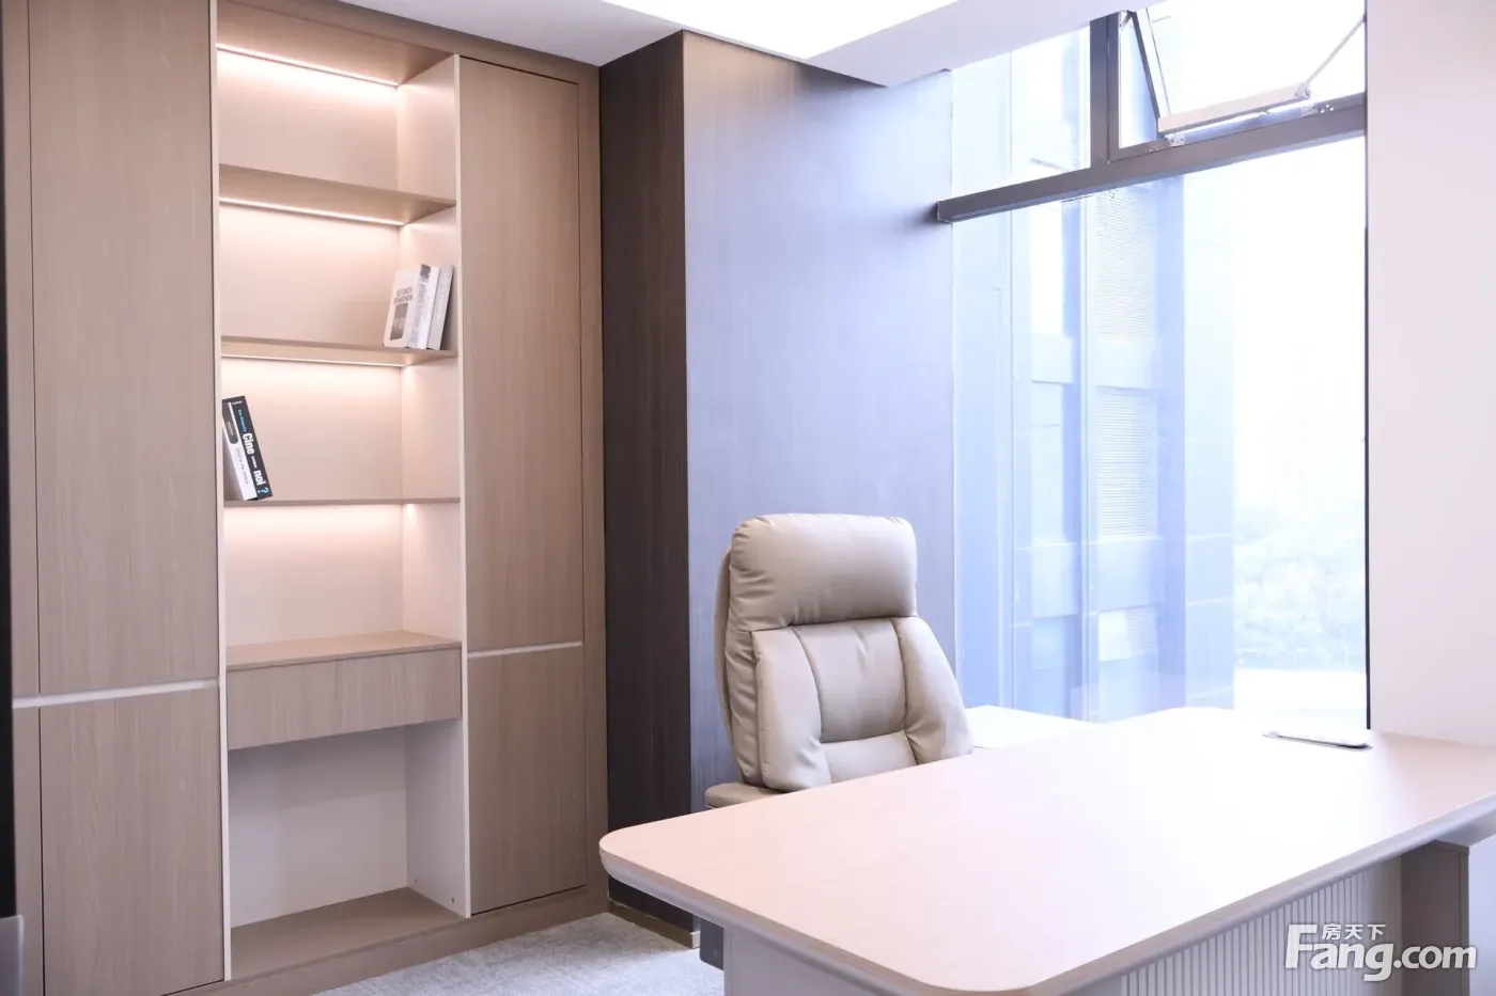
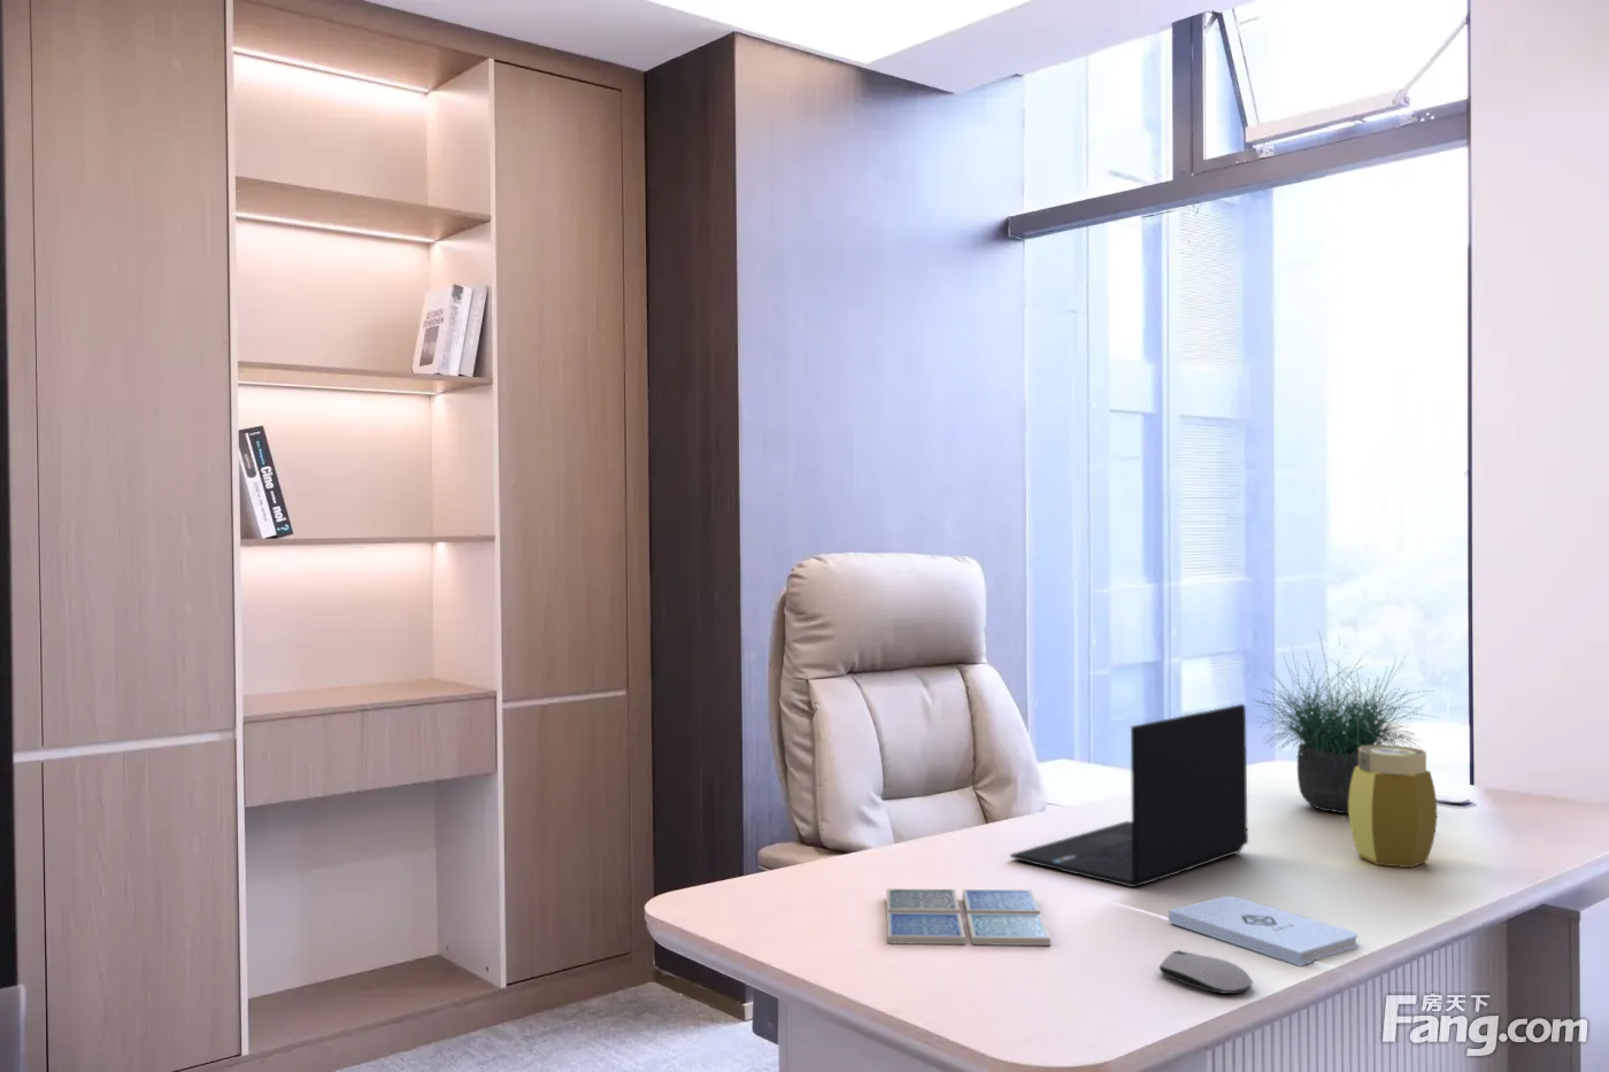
+ computer mouse [1158,949,1255,995]
+ drink coaster [885,887,1052,946]
+ laptop [1010,704,1249,889]
+ notepad [1168,895,1359,968]
+ potted plant [1251,629,1439,815]
+ jar [1348,744,1438,869]
